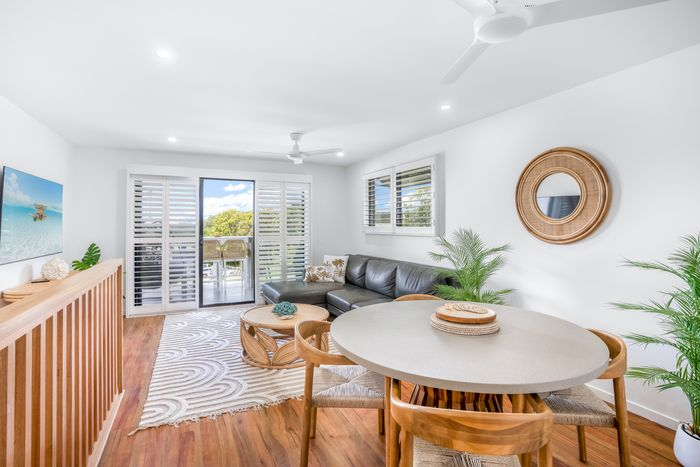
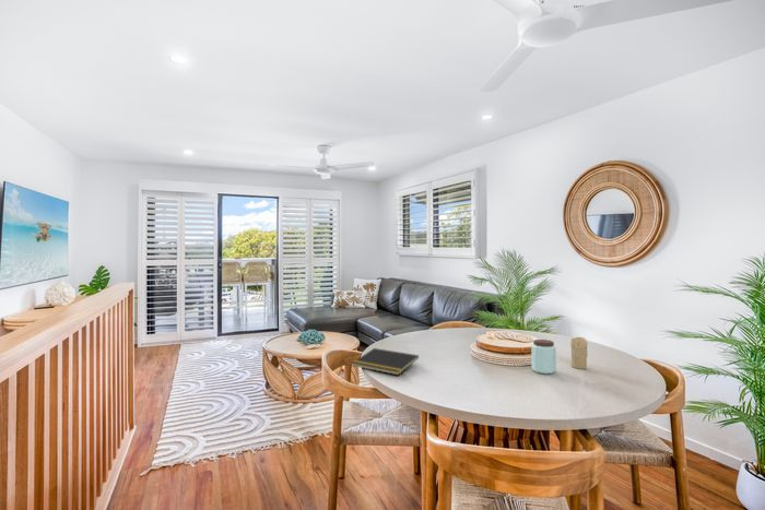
+ notepad [351,347,420,376]
+ peanut butter [530,339,557,375]
+ candle [569,336,589,370]
